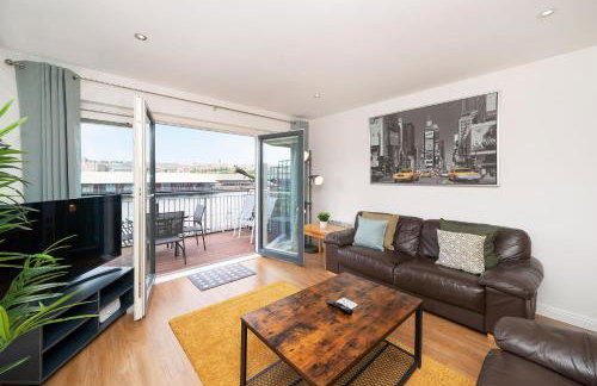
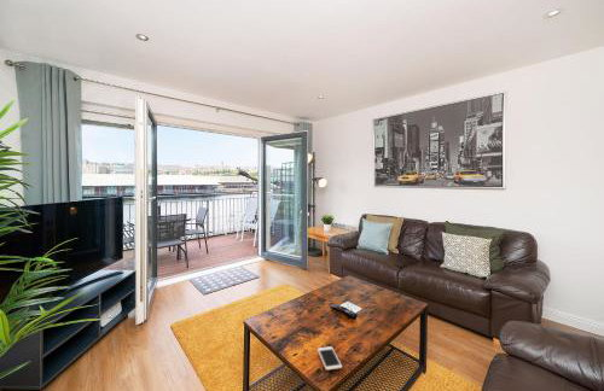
+ cell phone [316,345,343,372]
